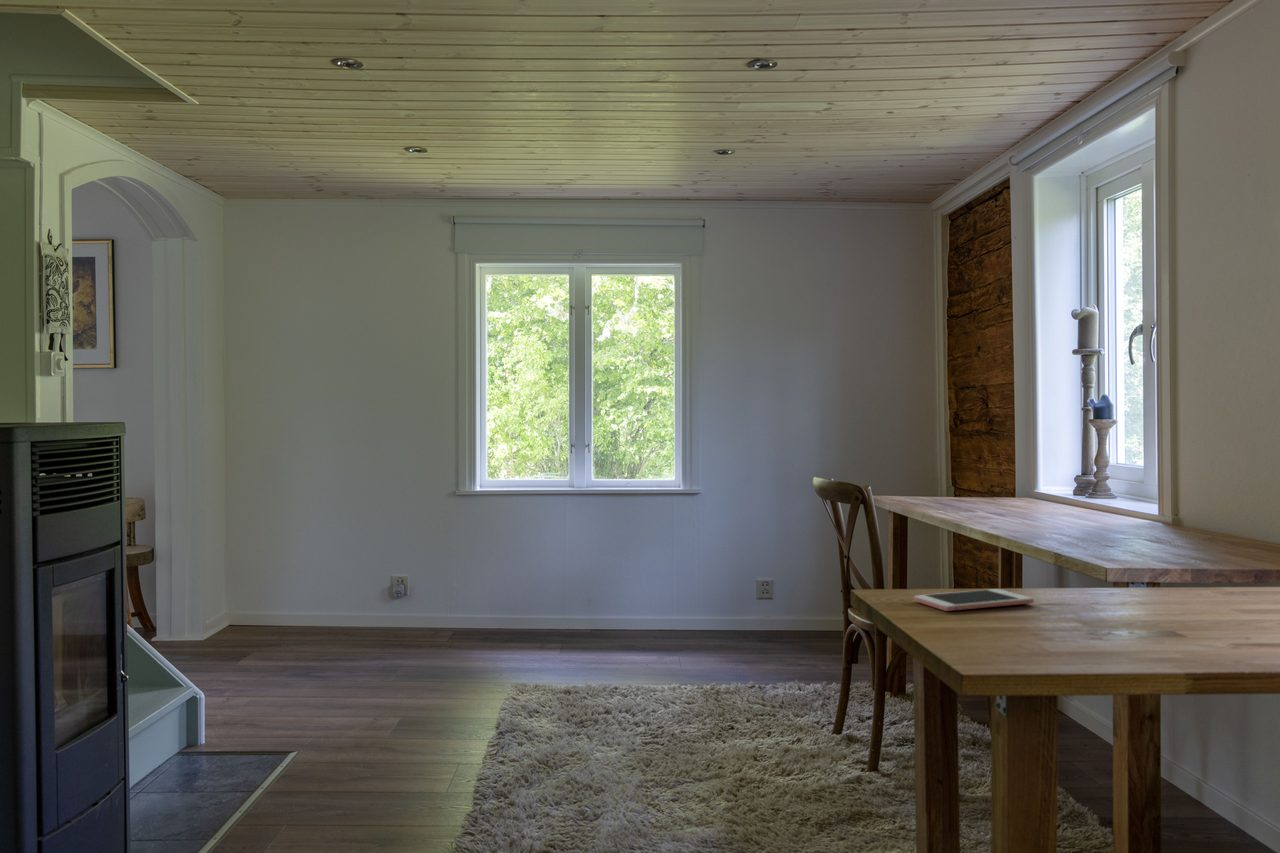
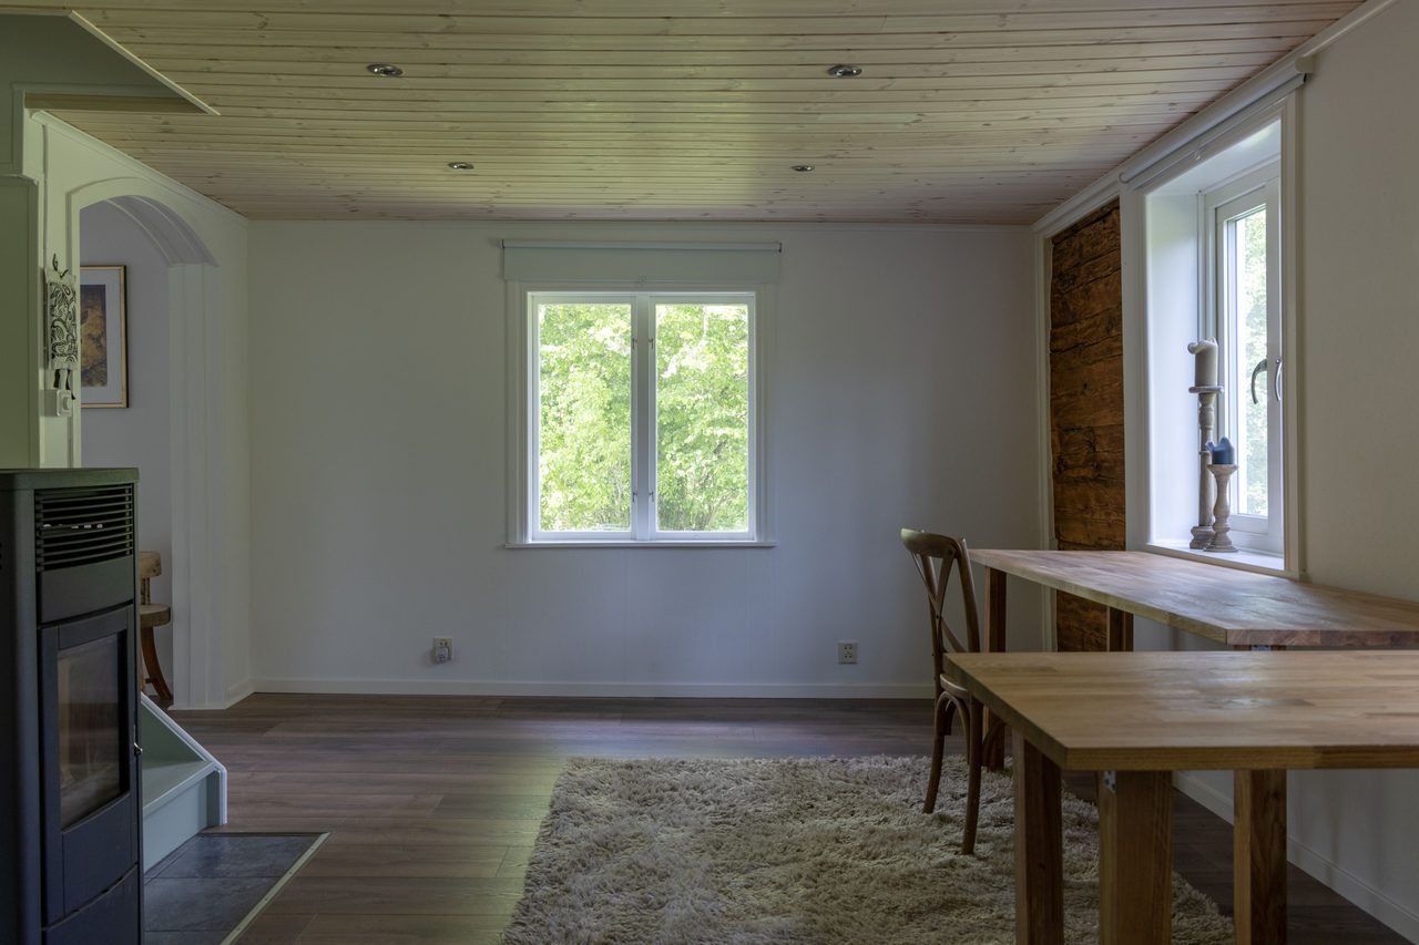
- cell phone [913,588,1035,612]
